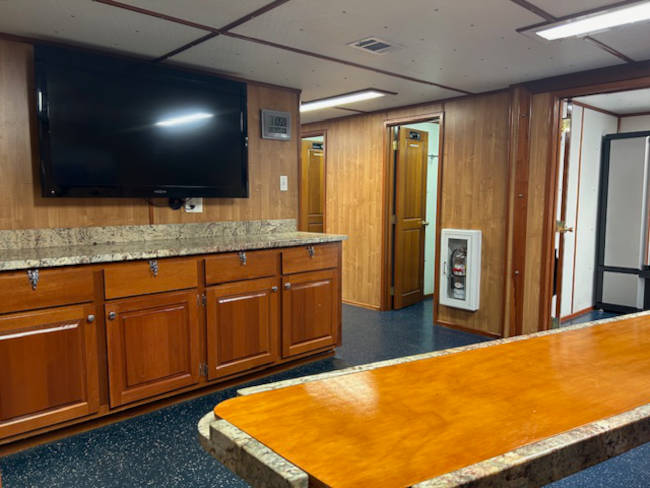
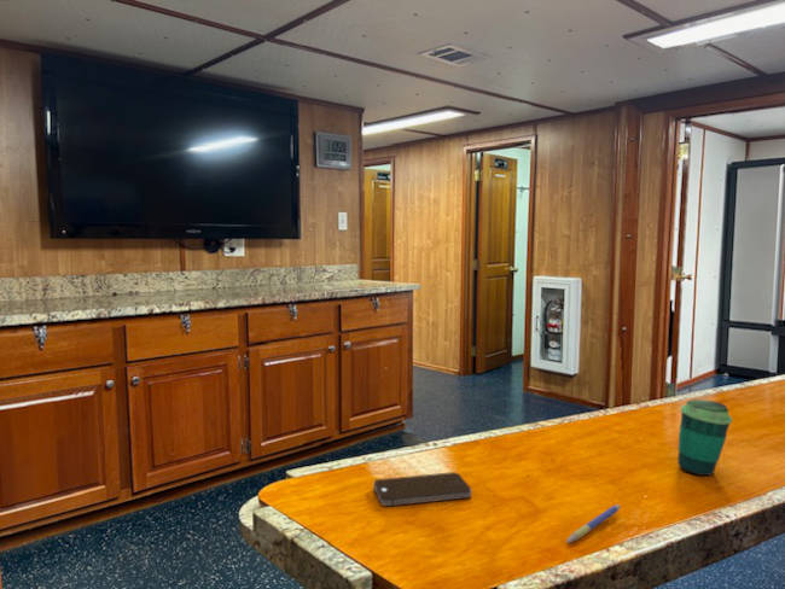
+ pen [565,503,622,544]
+ cup [676,398,733,477]
+ smartphone [372,471,472,508]
